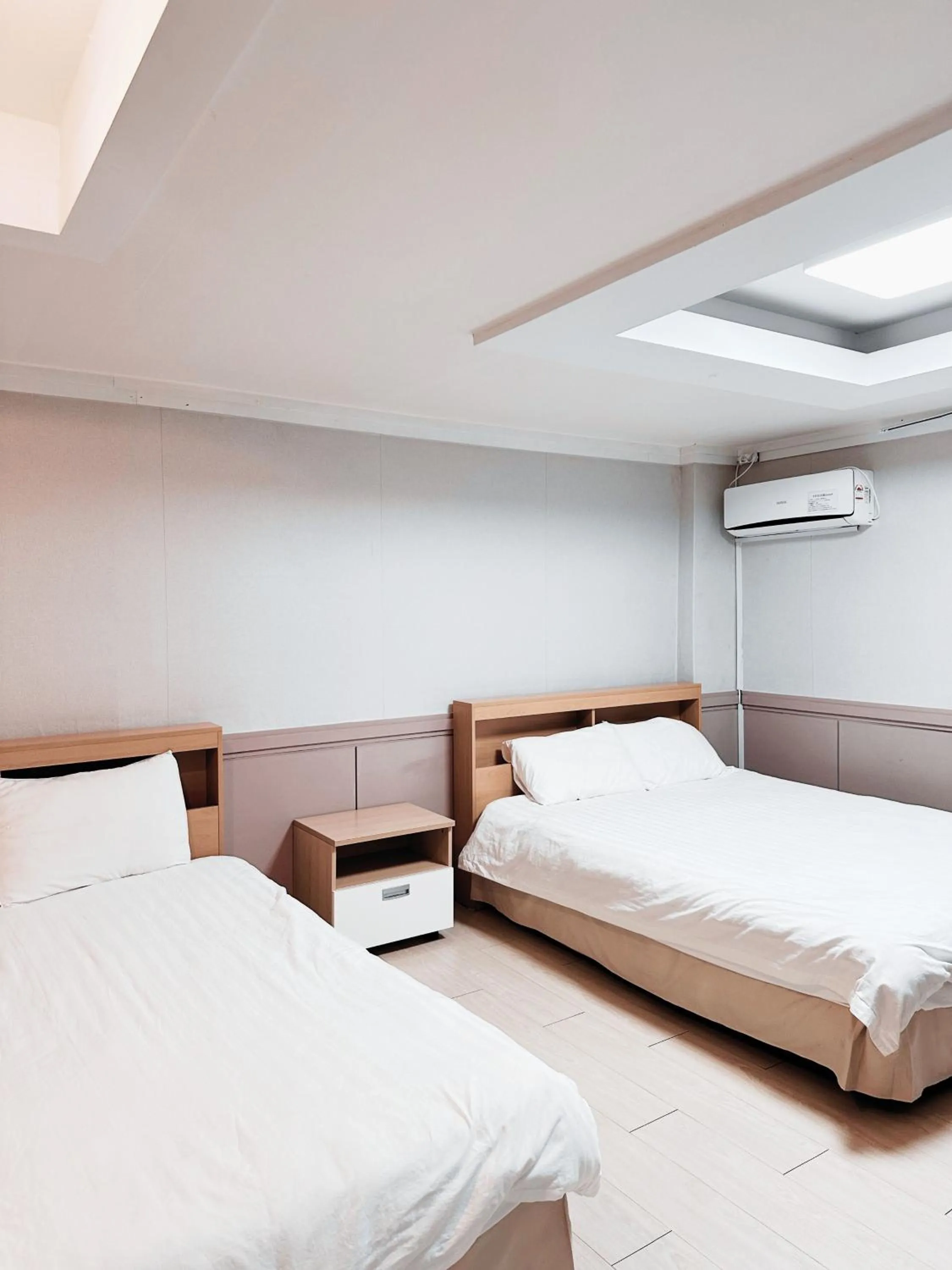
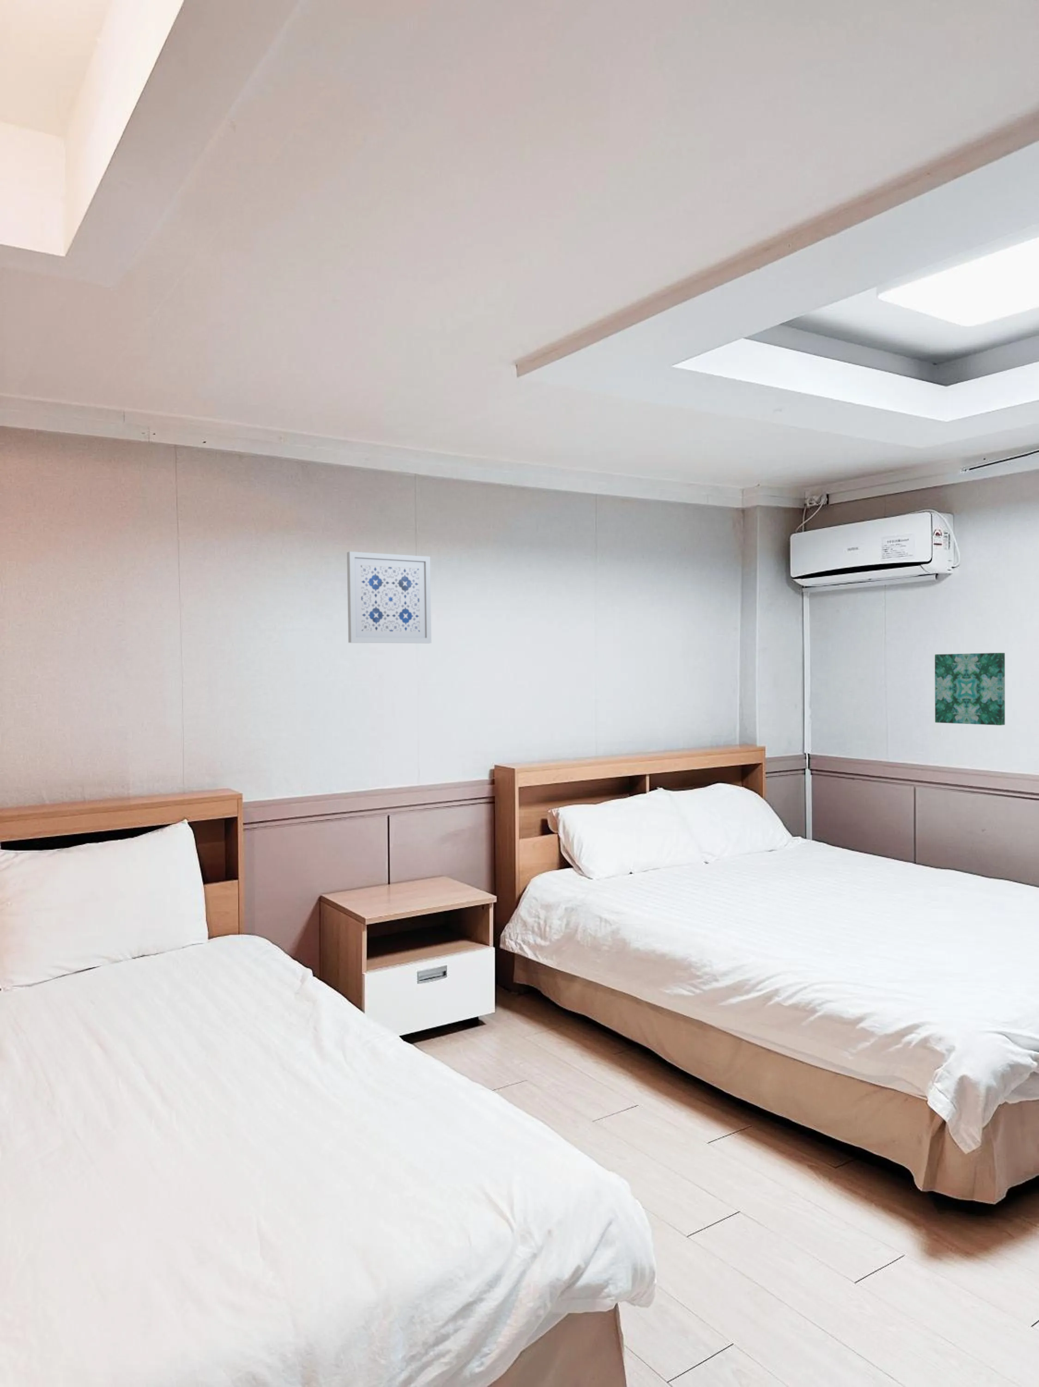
+ wall art [346,552,432,643]
+ wall art [934,652,1005,726]
